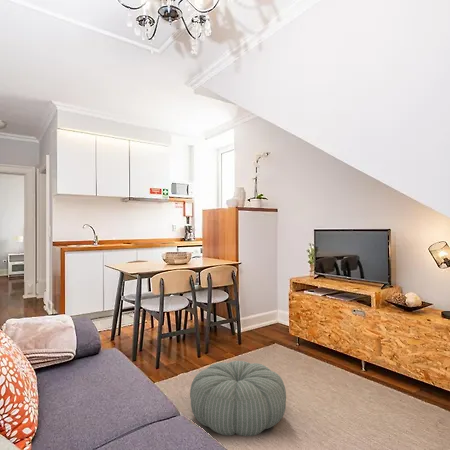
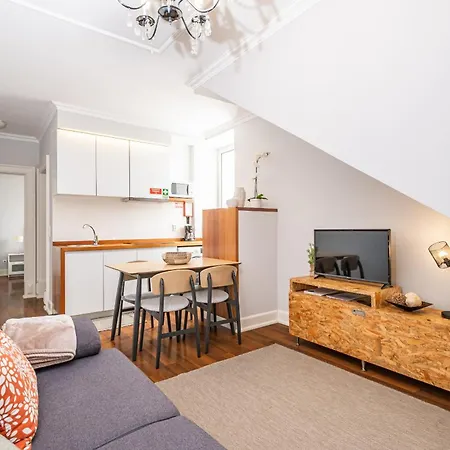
- pouf [189,360,287,437]
